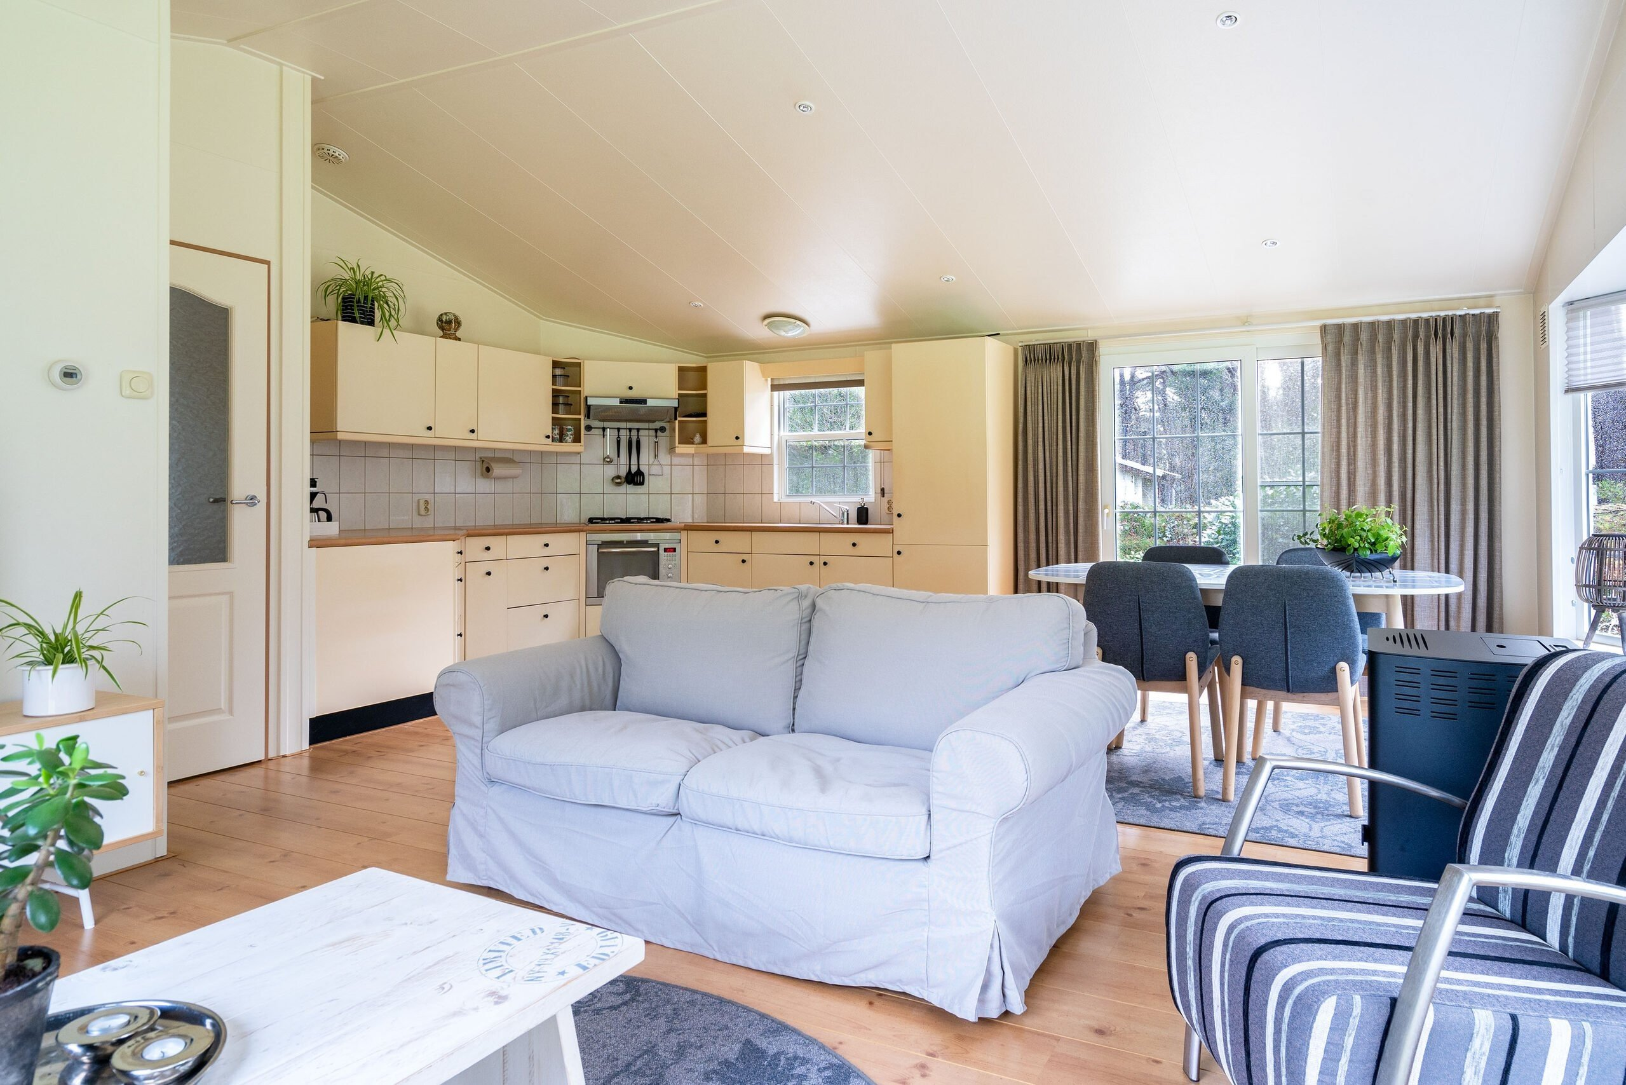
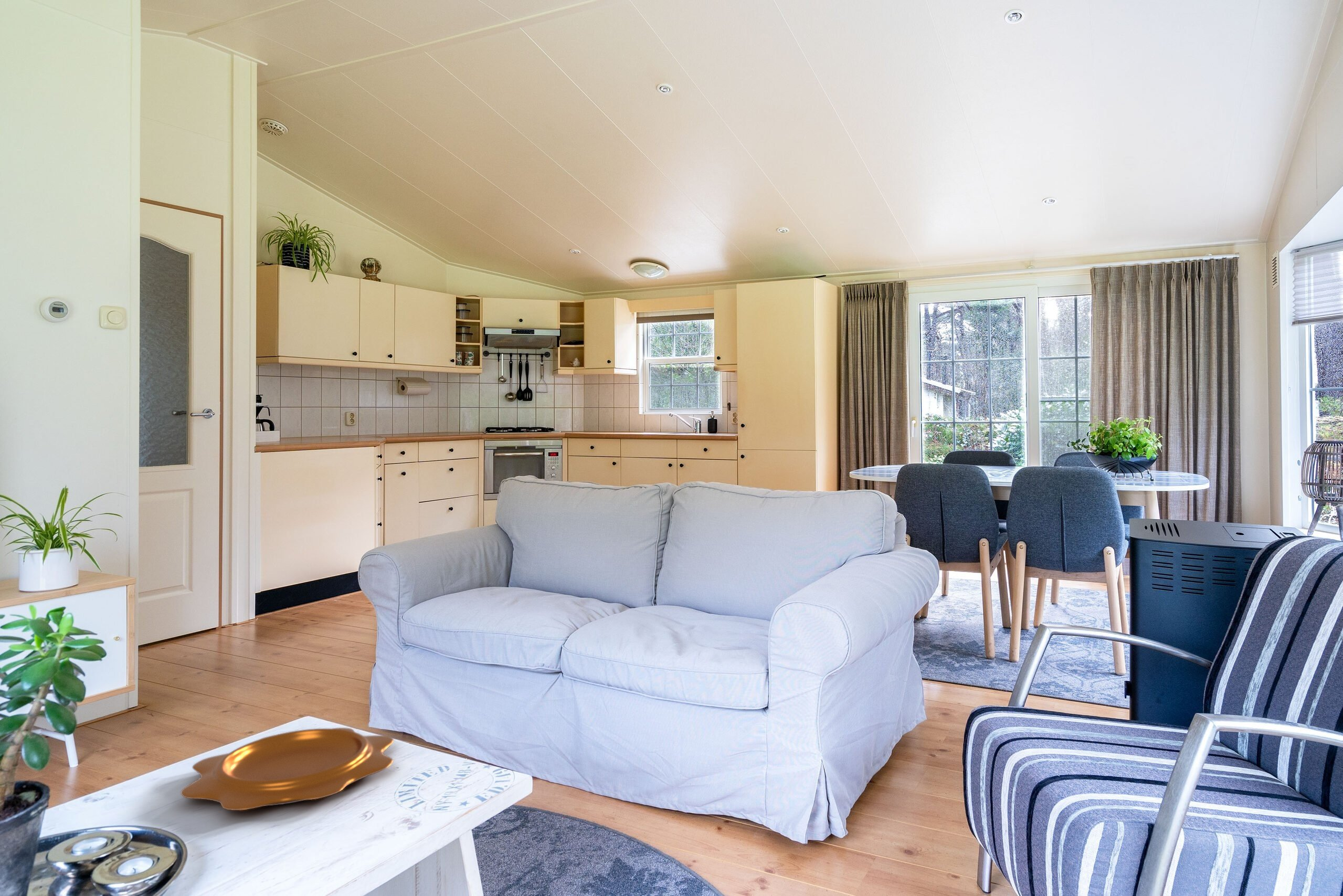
+ decorative bowl [180,727,395,811]
